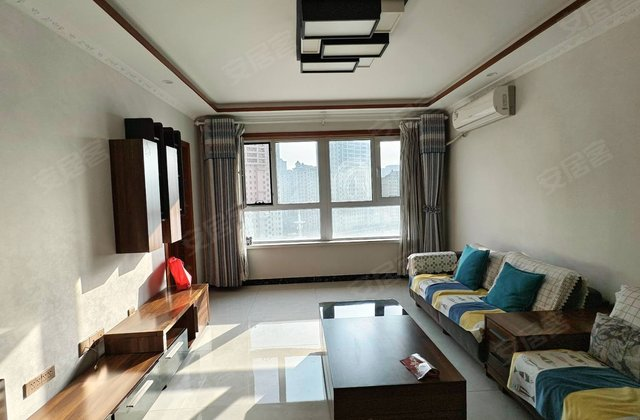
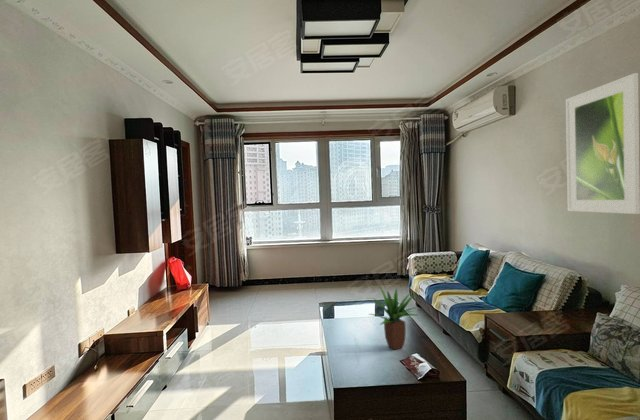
+ potted plant [368,283,420,351]
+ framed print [565,72,640,215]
